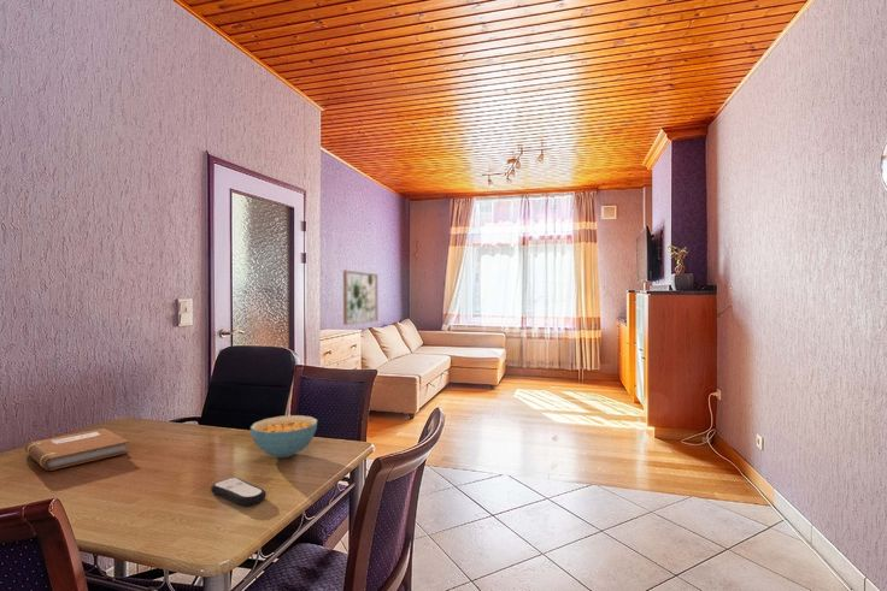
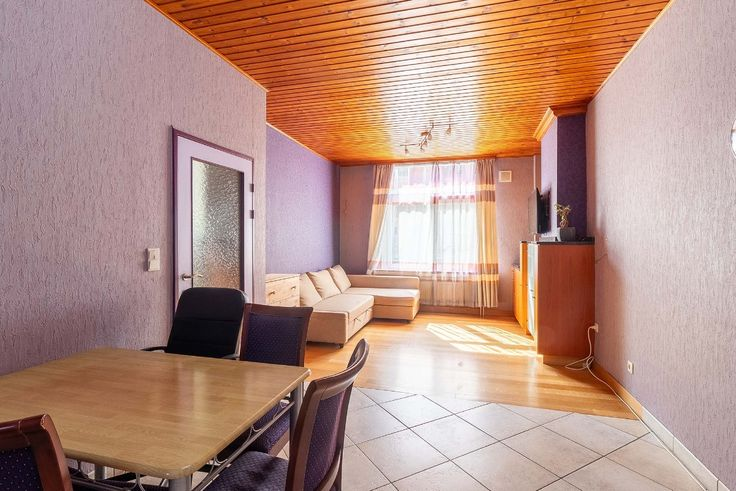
- cereal bowl [249,414,318,459]
- notebook [24,427,130,472]
- remote control [210,477,268,507]
- wall art [342,270,378,326]
